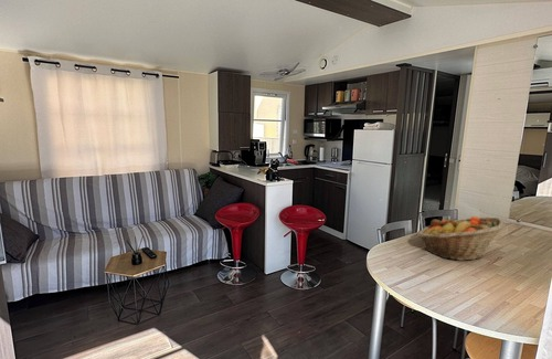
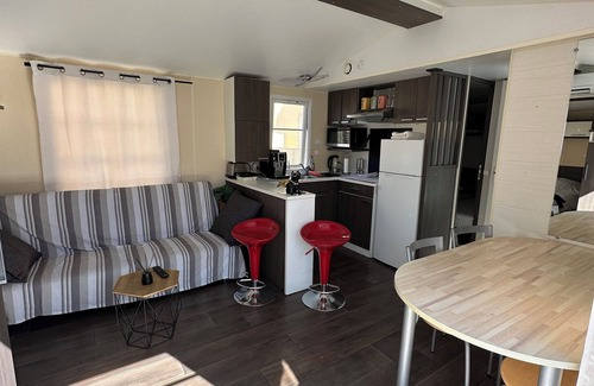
- fruit basket [416,215,507,262]
